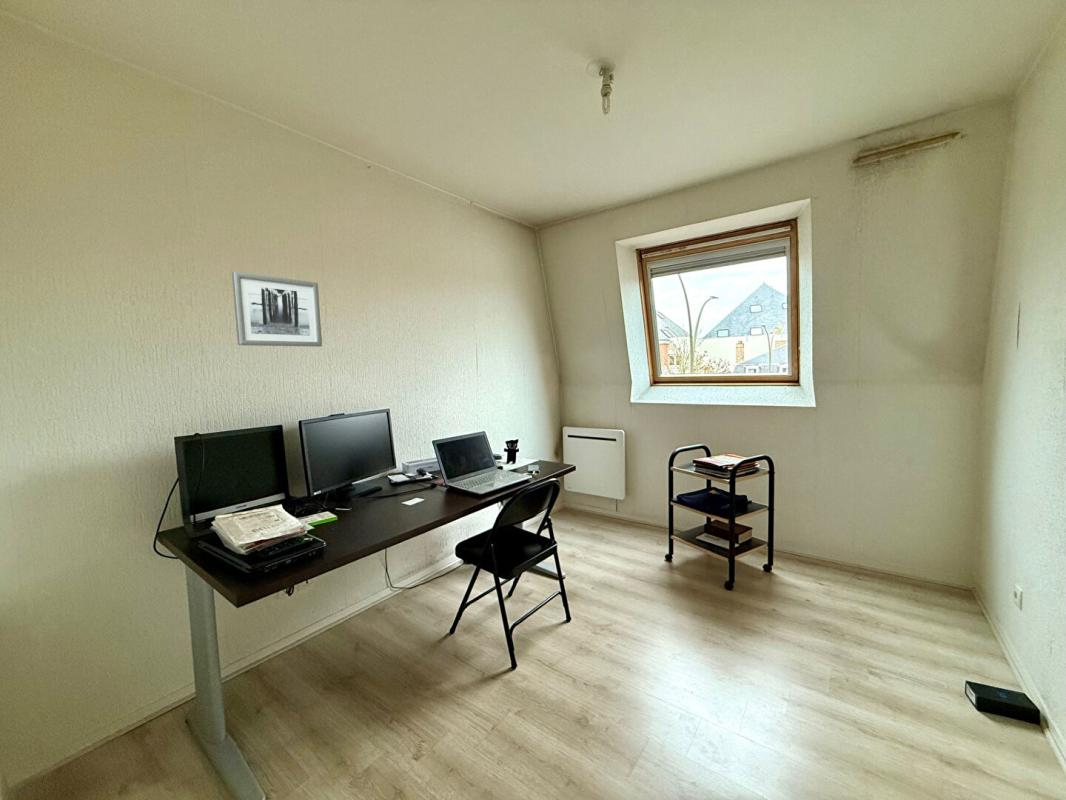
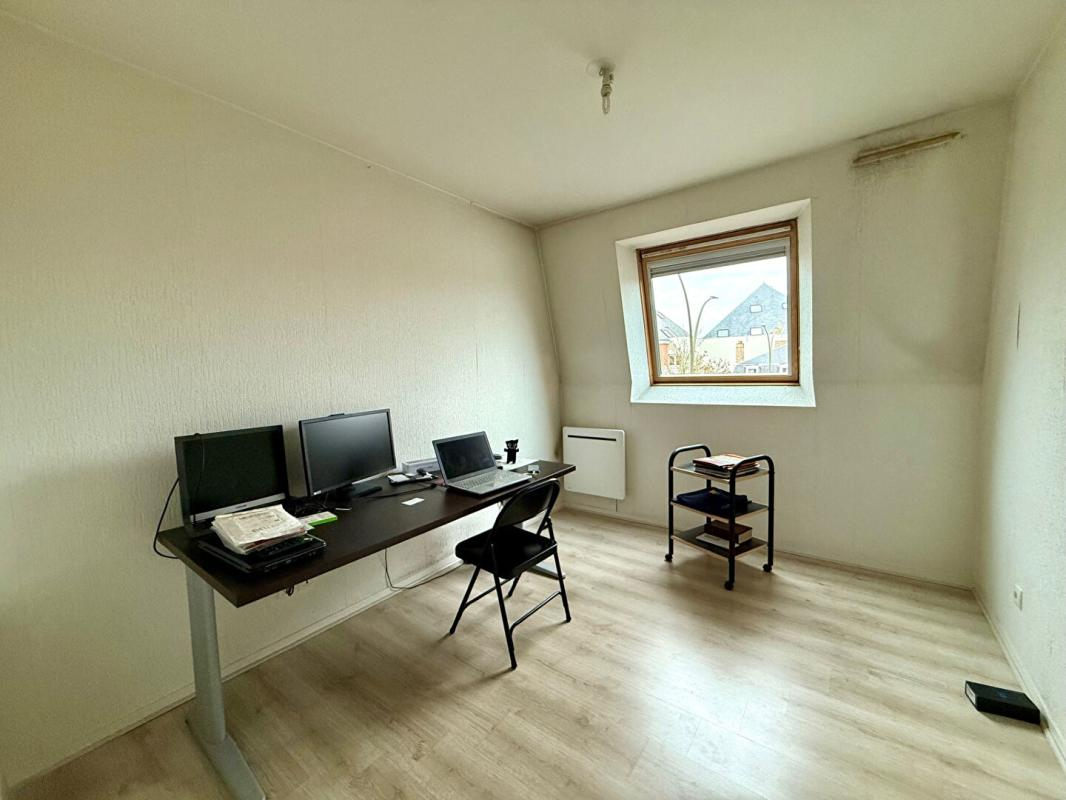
- wall art [231,271,323,348]
